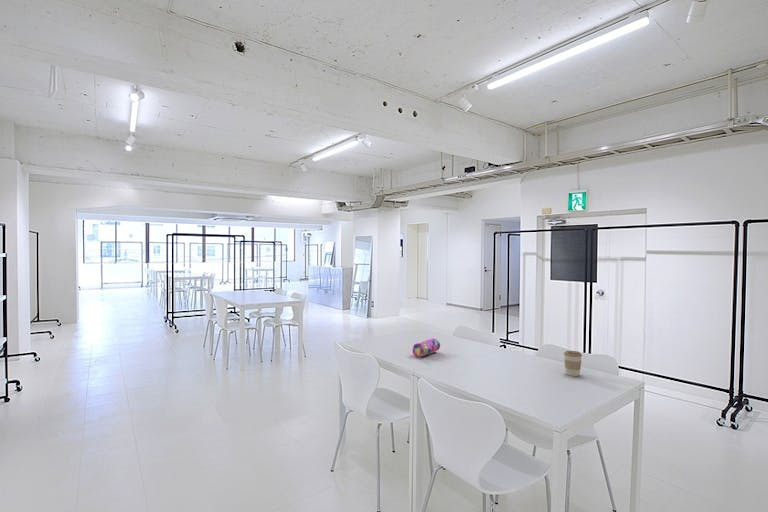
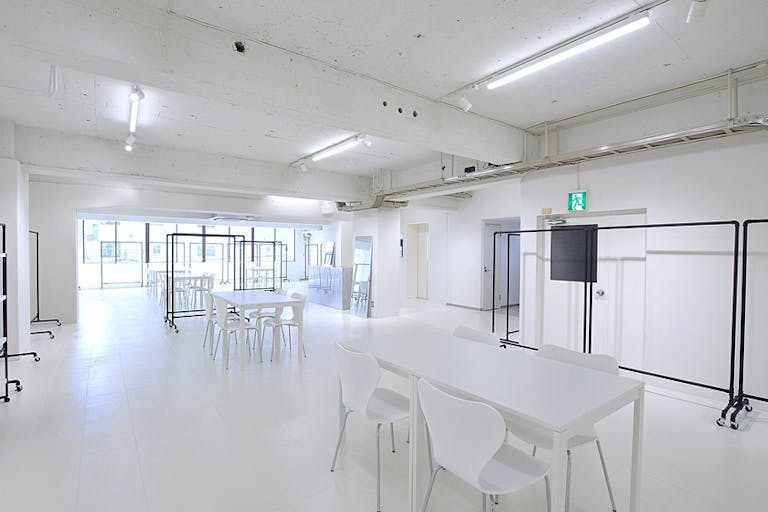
- coffee cup [563,350,583,377]
- pencil case [412,337,441,358]
